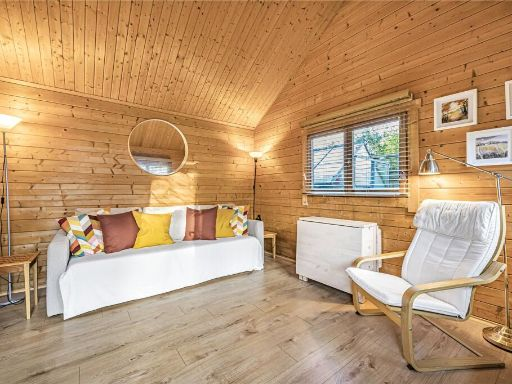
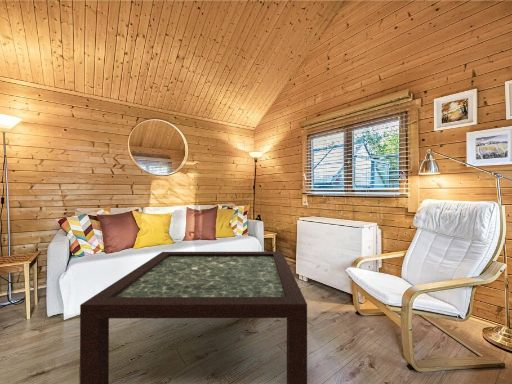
+ coffee table [79,251,308,384]
